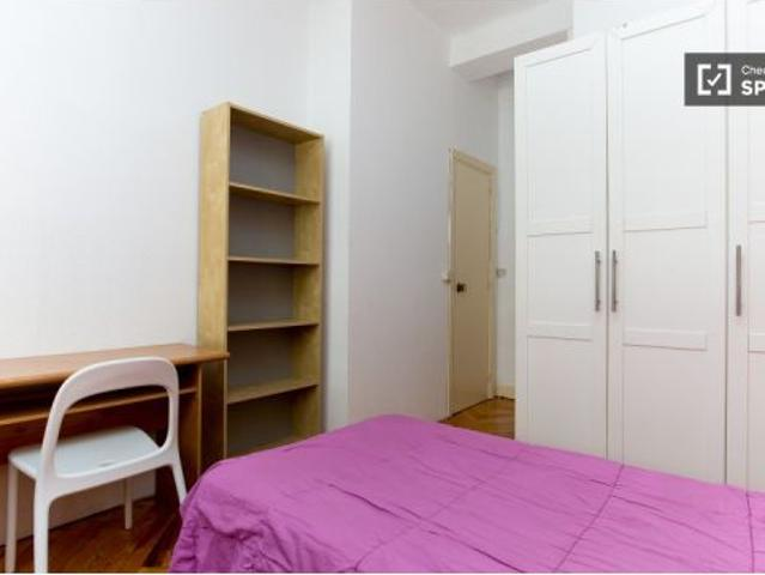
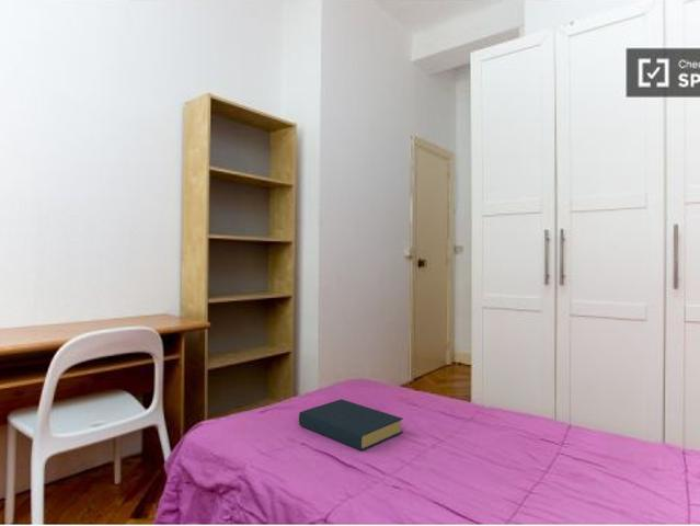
+ hardback book [298,398,404,451]
